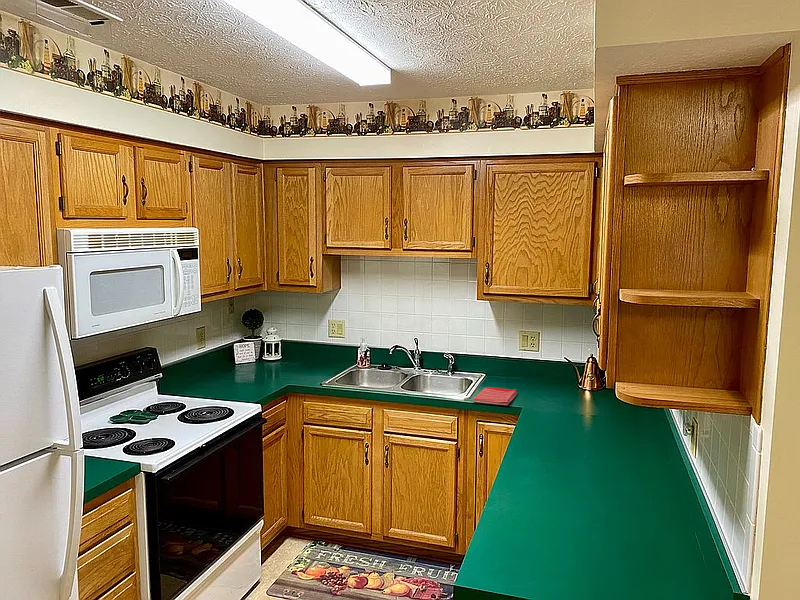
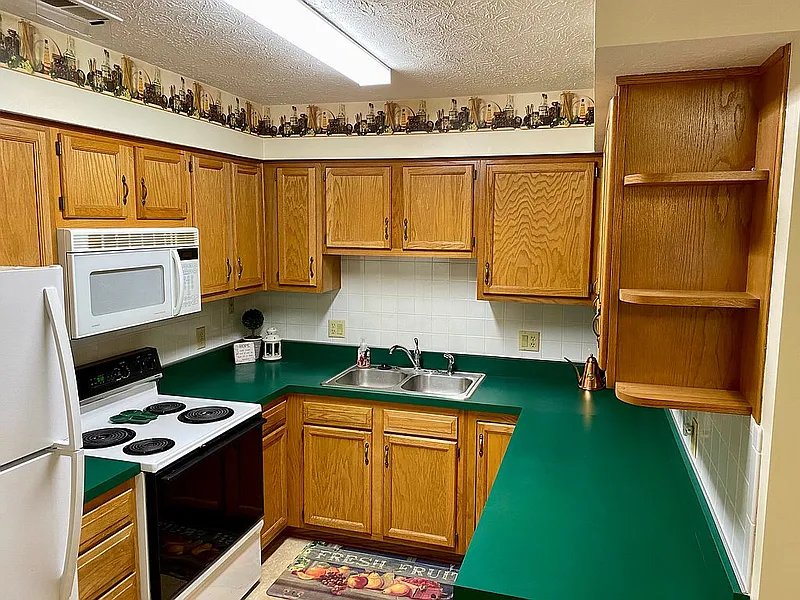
- dish towel [472,386,518,406]
